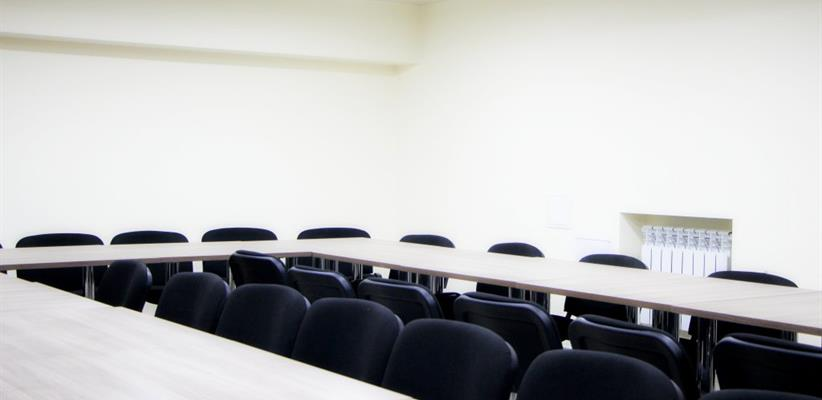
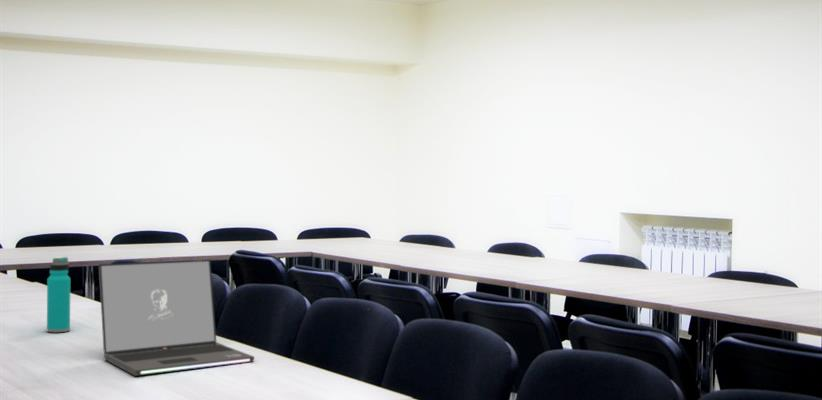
+ water bottle [46,256,71,333]
+ laptop [98,259,255,377]
